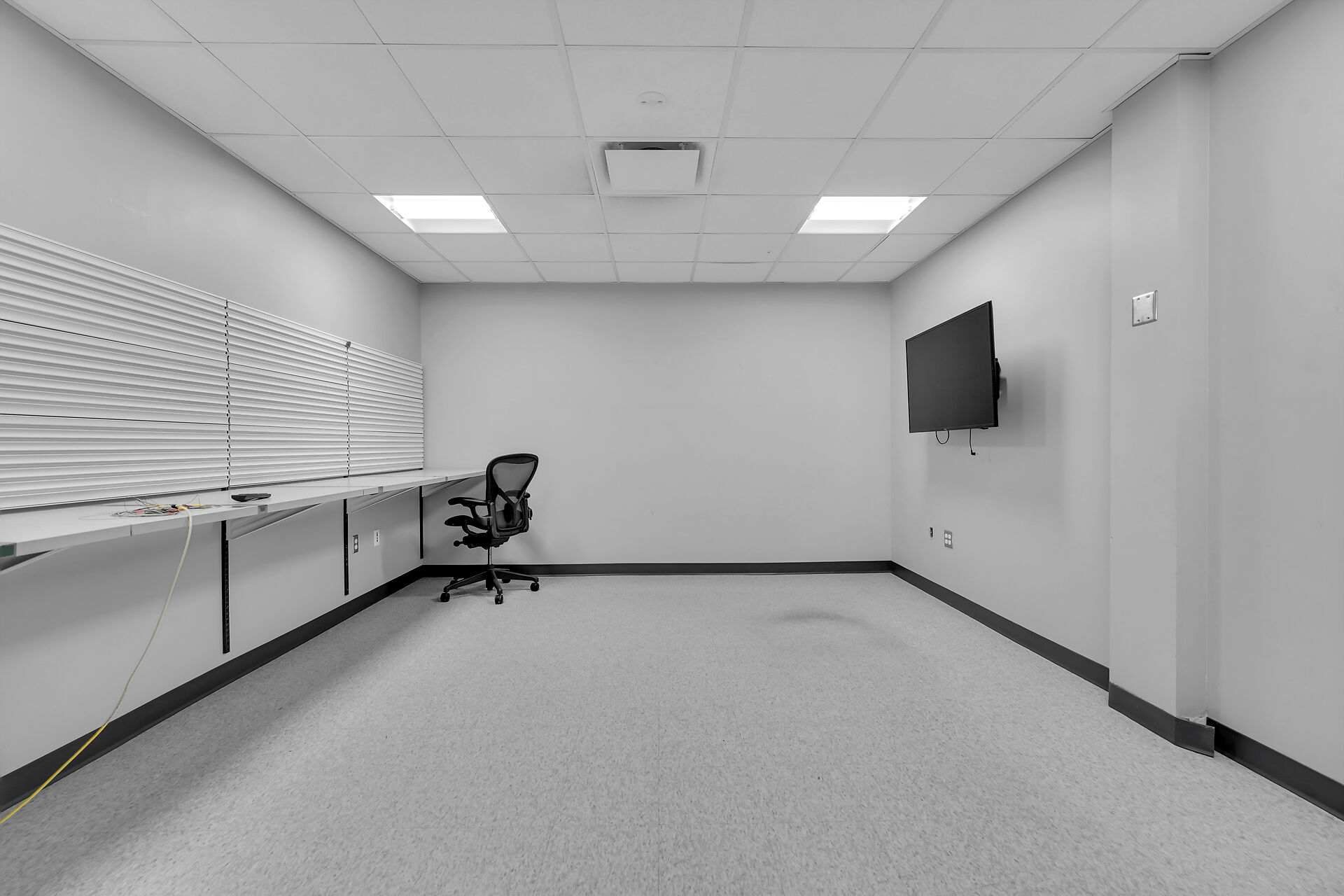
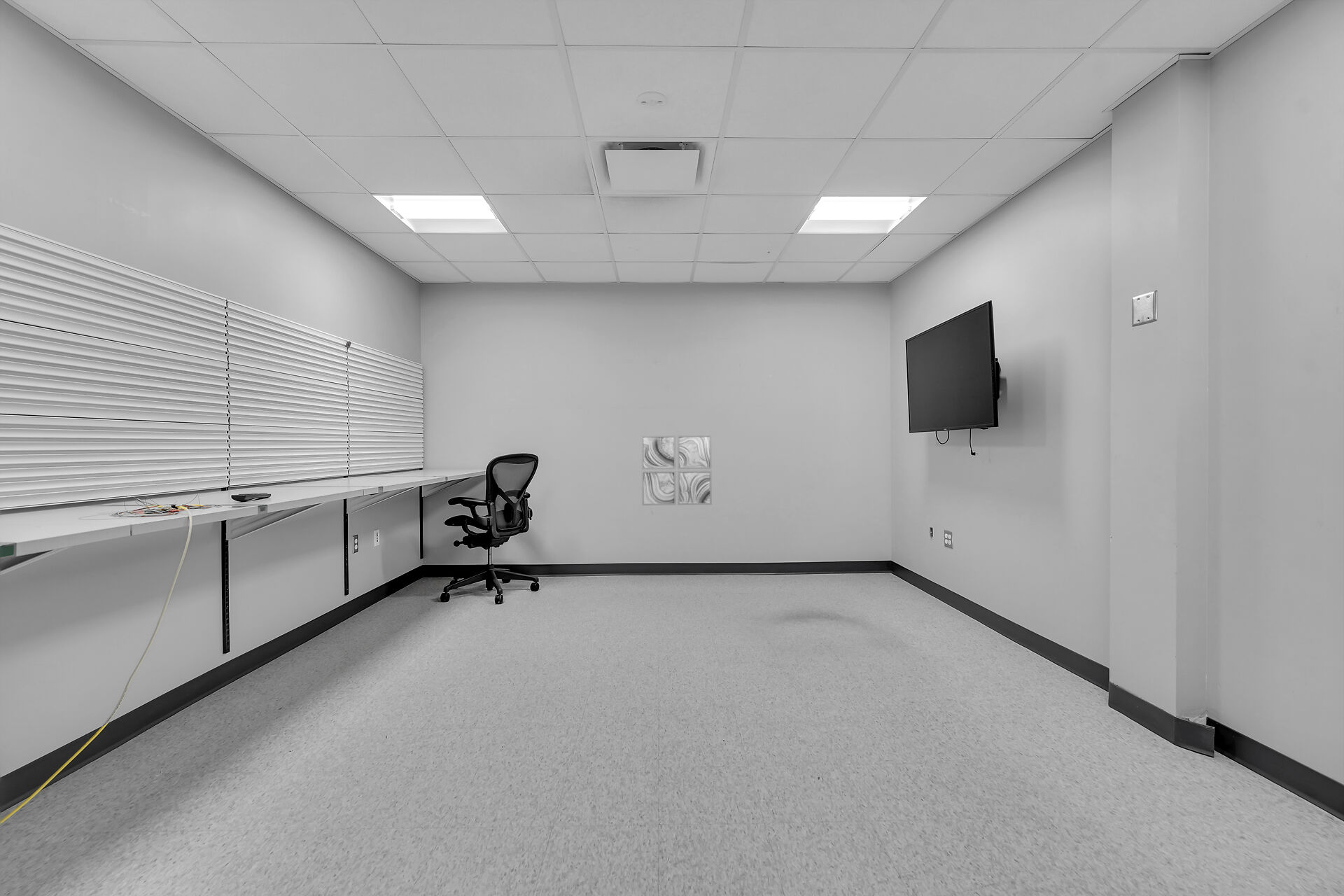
+ wall art [641,434,713,506]
